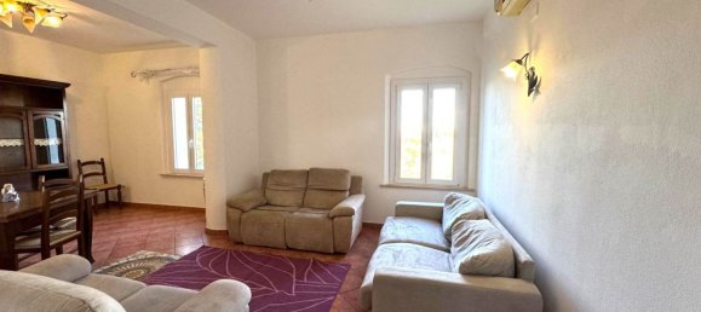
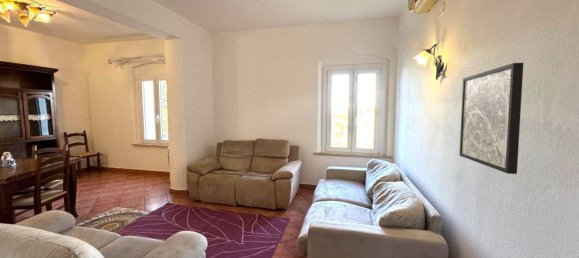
+ wall art [459,62,524,175]
